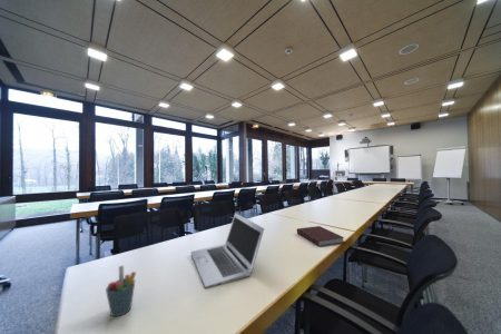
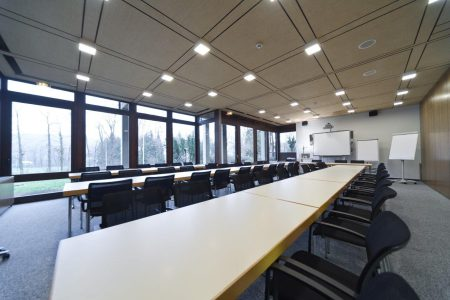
- notebook [296,225,345,247]
- pen holder [105,264,137,317]
- laptop [190,212,265,289]
